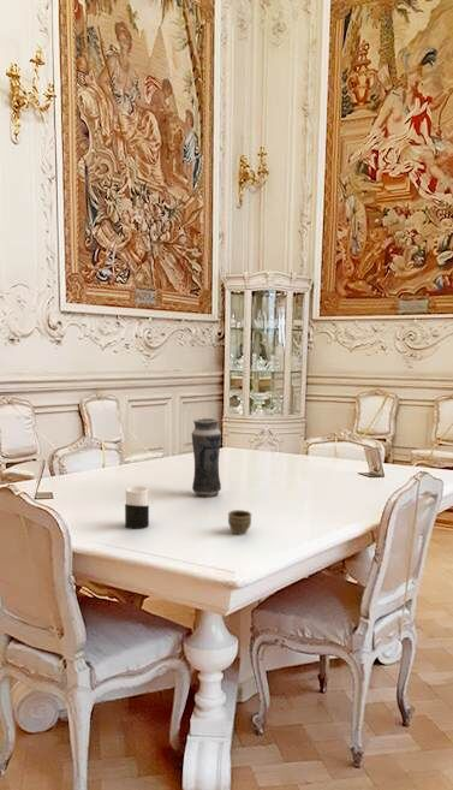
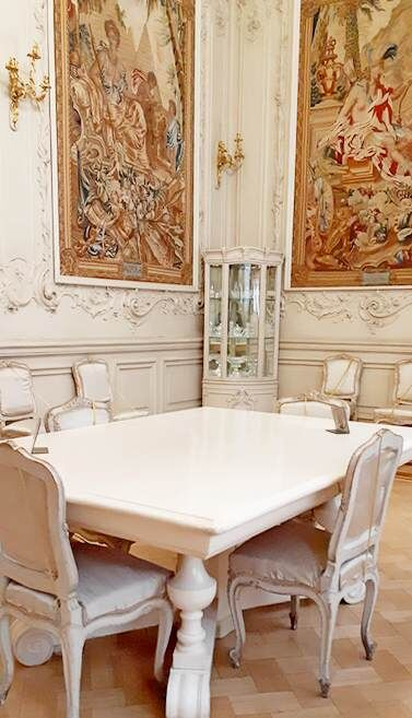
- cup [124,485,150,530]
- vase [191,417,222,498]
- cup [227,509,252,535]
